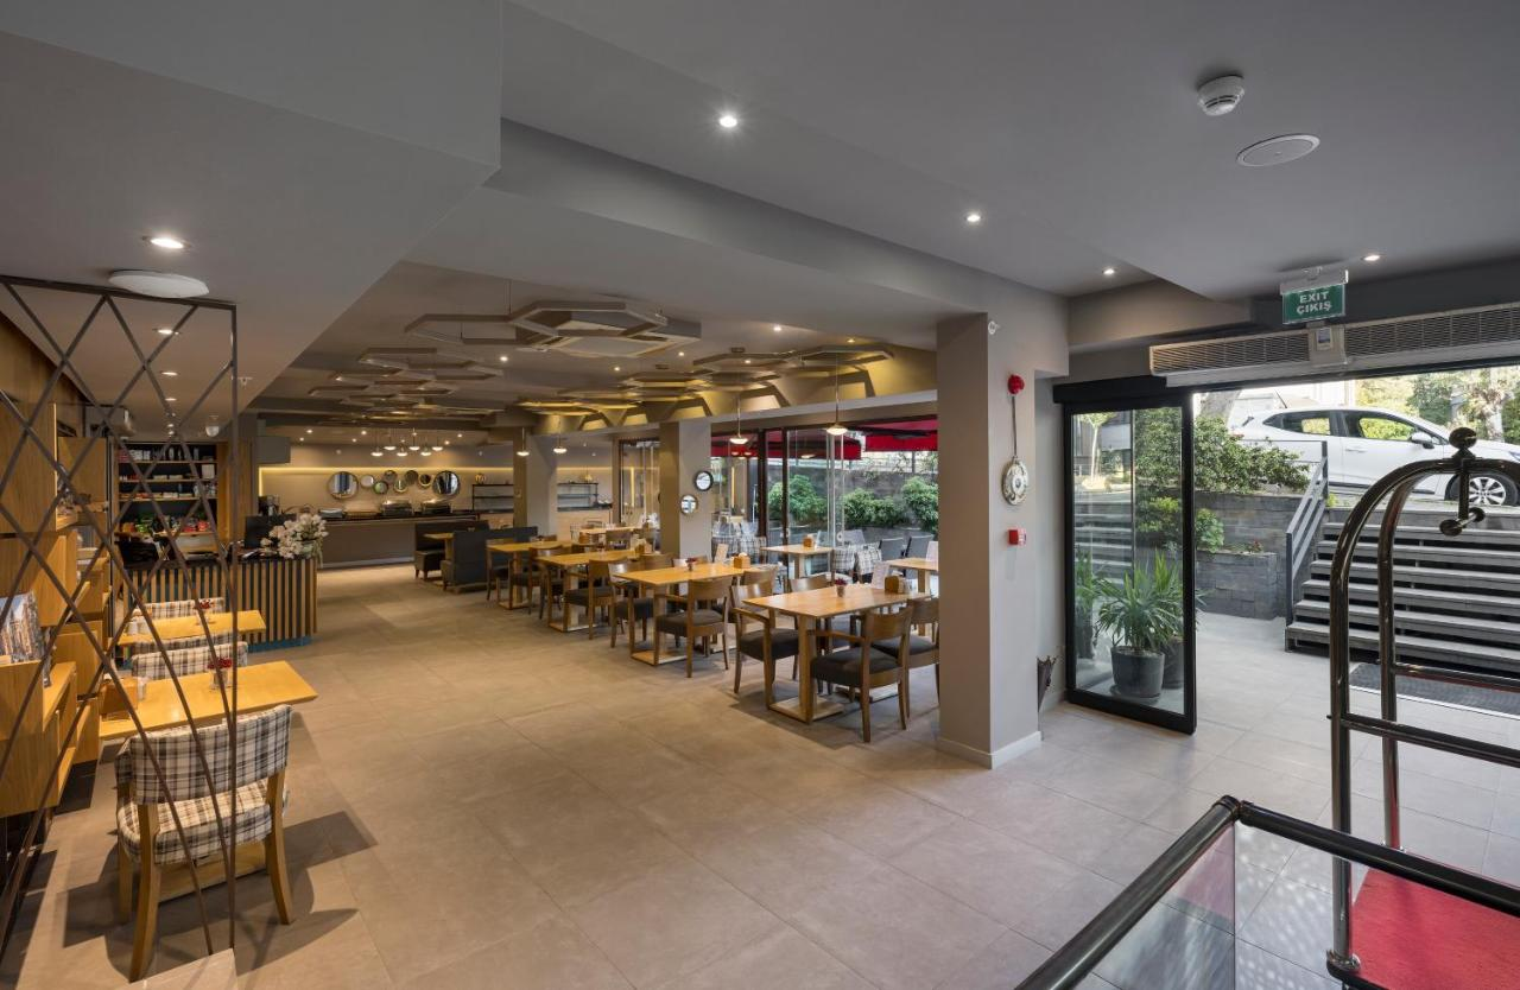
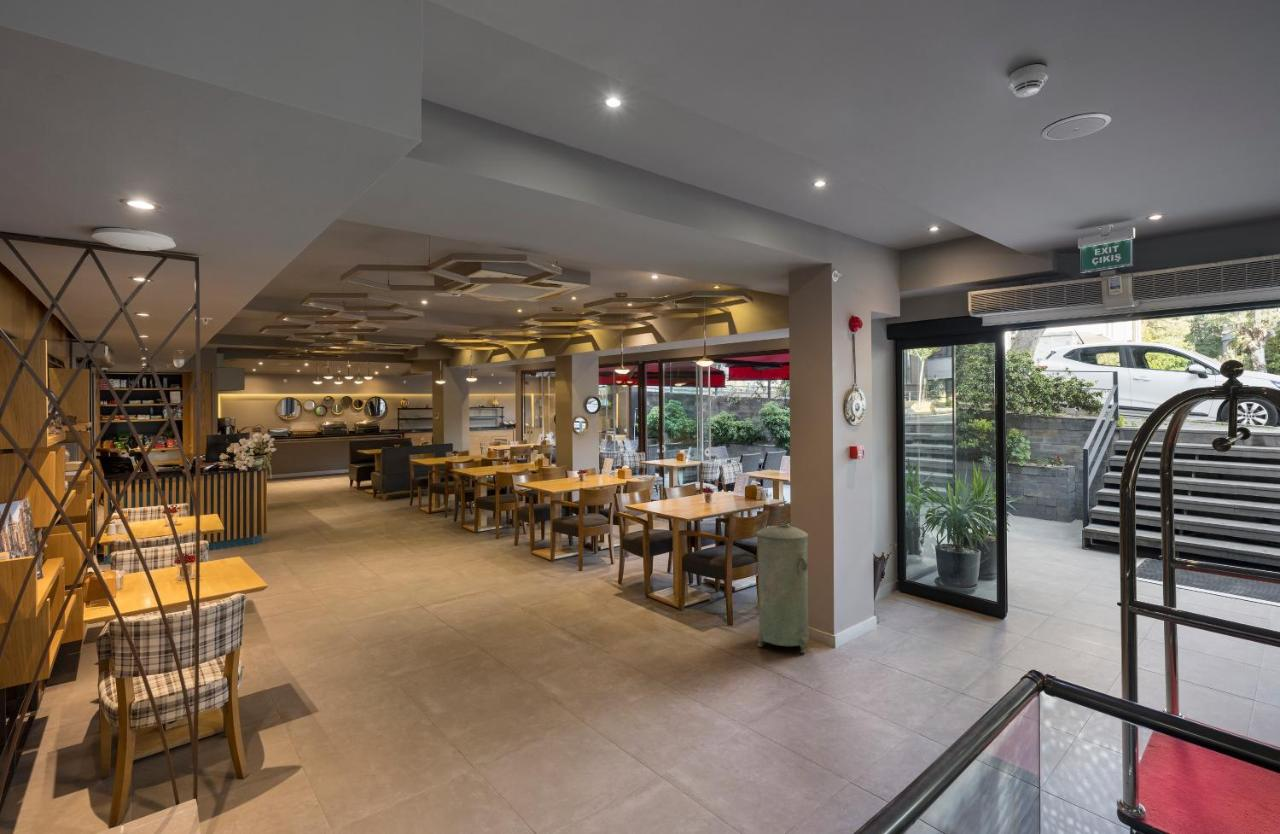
+ trash can [755,522,809,654]
